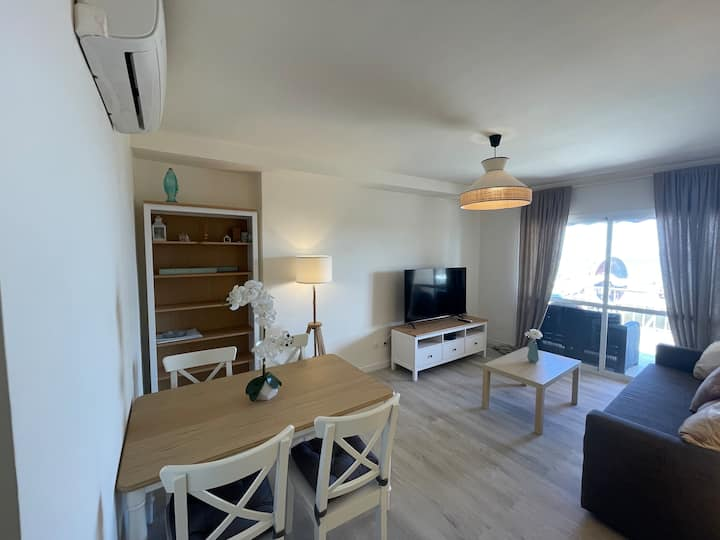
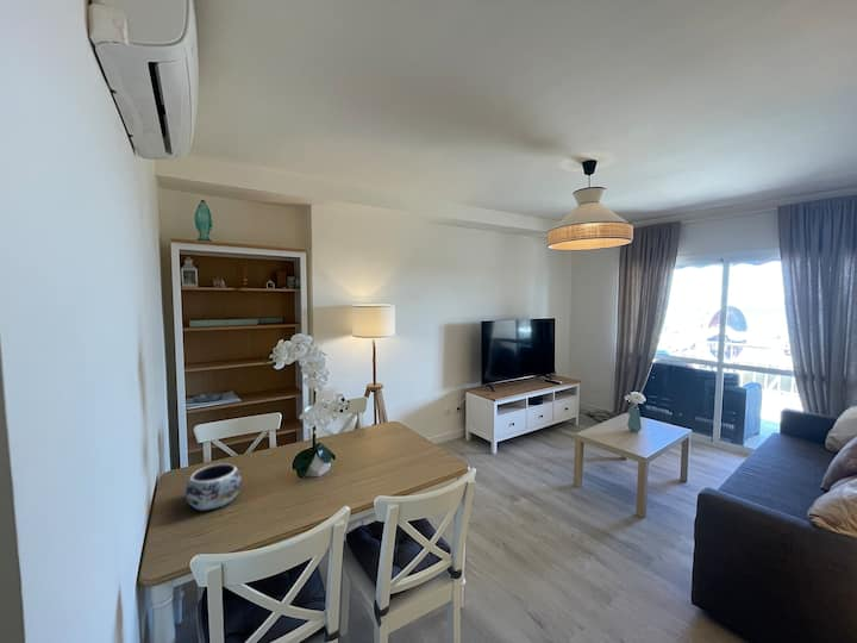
+ decorative bowl [184,462,243,512]
